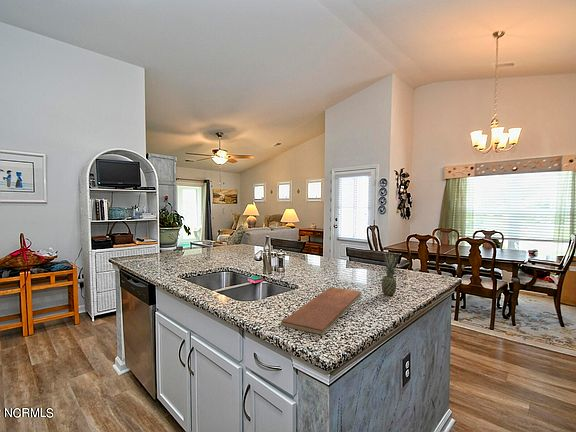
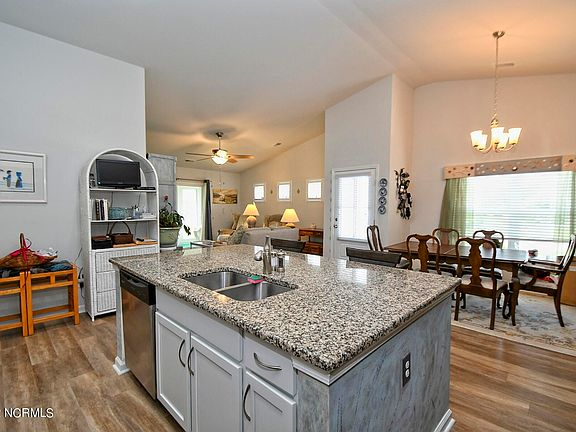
- fruit [380,253,399,296]
- chopping board [279,286,362,336]
